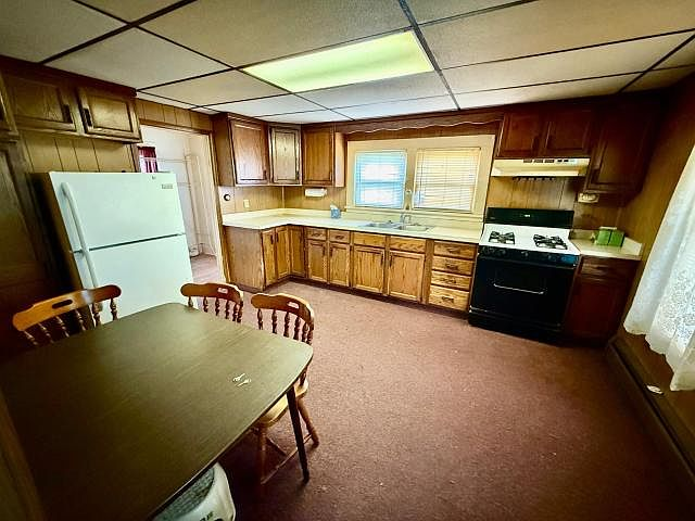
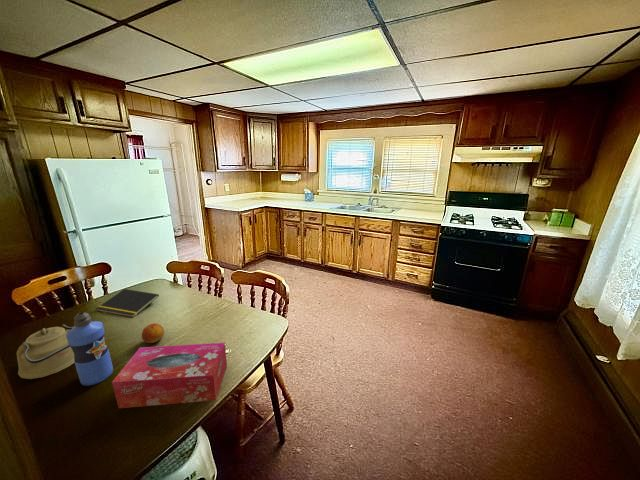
+ fruit [141,322,165,344]
+ kettle [16,323,75,380]
+ tissue box [111,342,228,409]
+ notepad [95,288,160,318]
+ water bottle [66,311,114,387]
